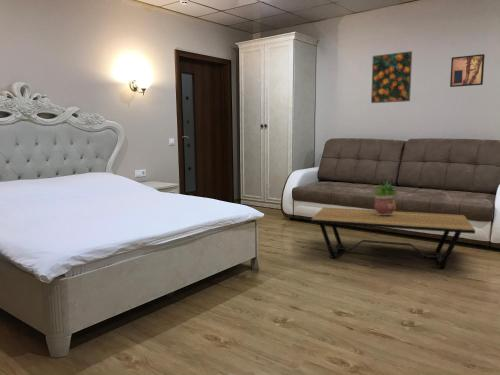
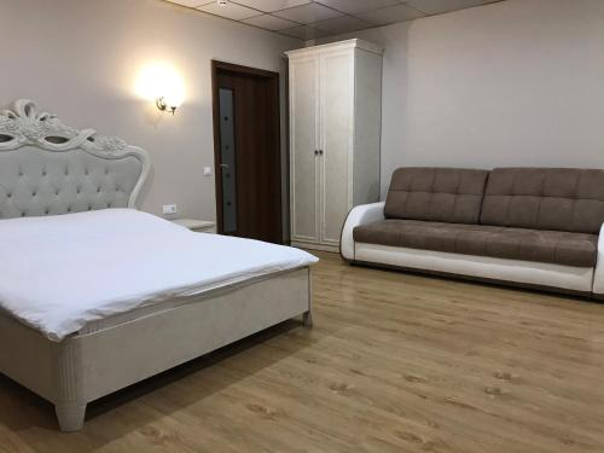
- potted plant [370,180,399,215]
- wall art [449,53,486,88]
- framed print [370,50,413,104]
- coffee table [310,206,476,269]
